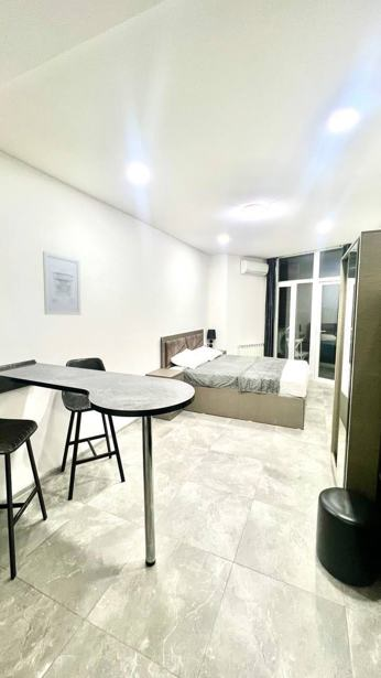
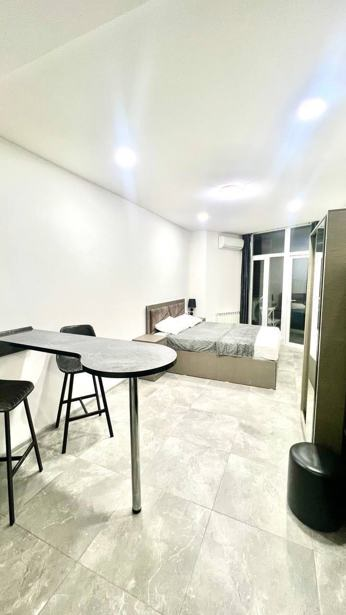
- wall art [42,250,81,316]
